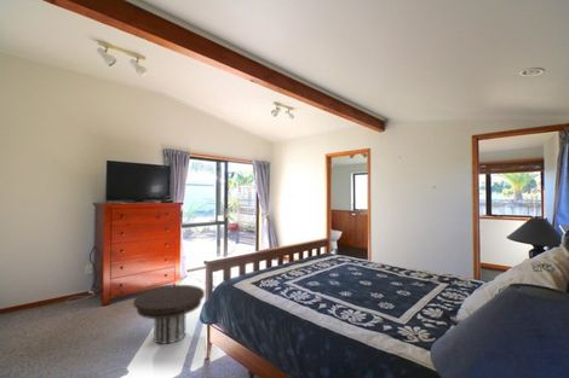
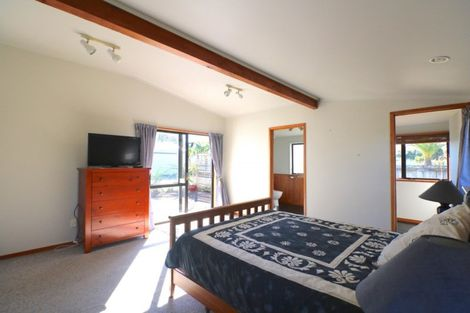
- side table [132,284,206,345]
